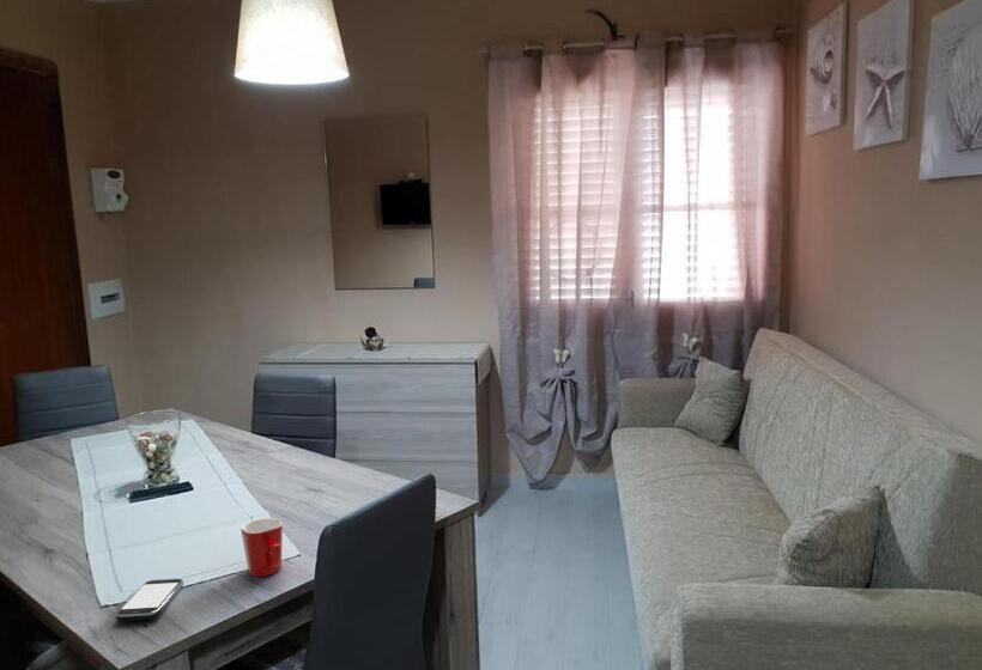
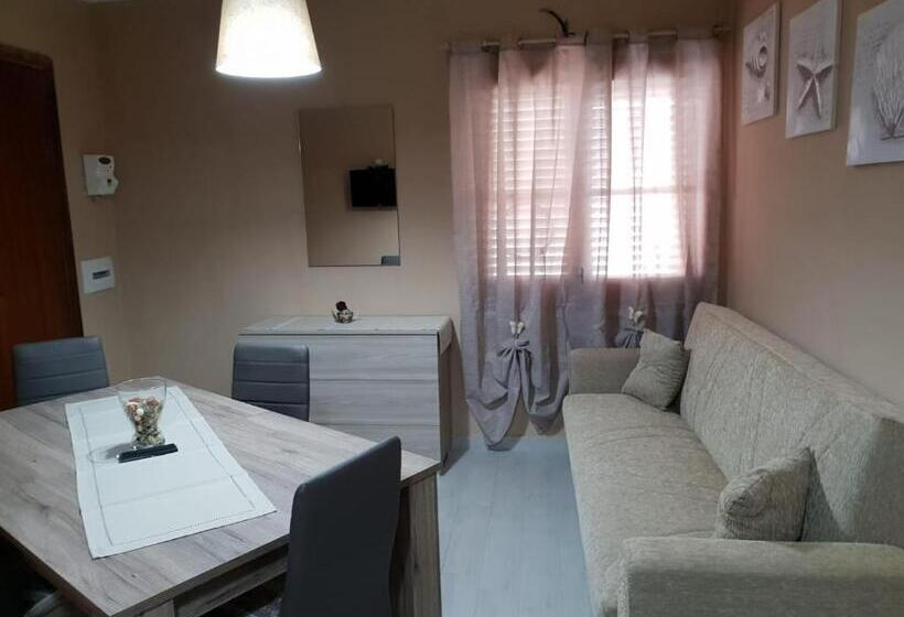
- mug [240,517,284,578]
- smartphone [115,578,184,622]
